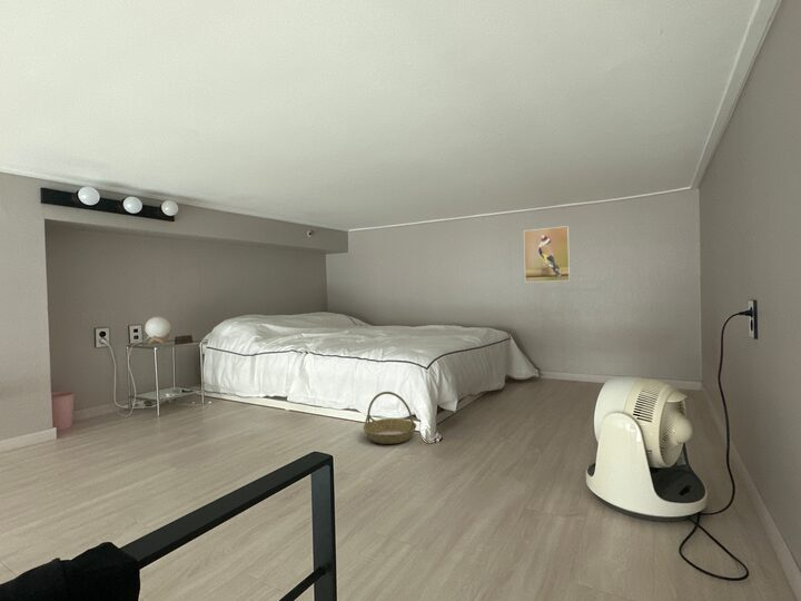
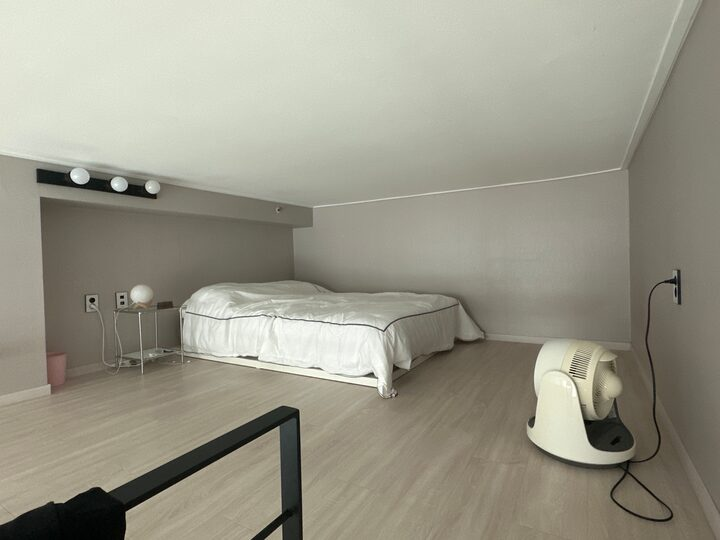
- basket [362,391,417,445]
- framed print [523,225,571,284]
